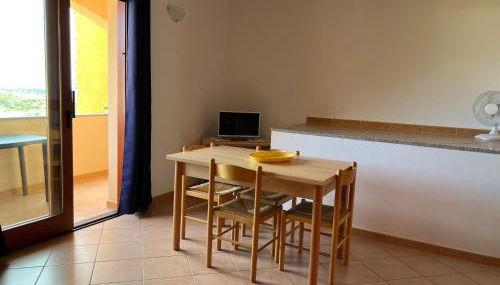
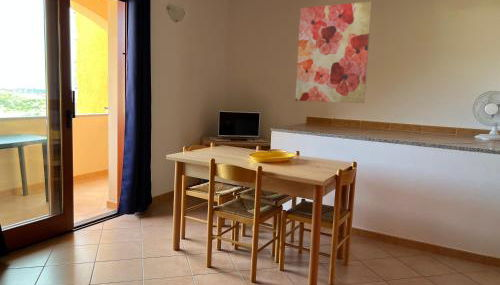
+ wall art [294,1,373,104]
